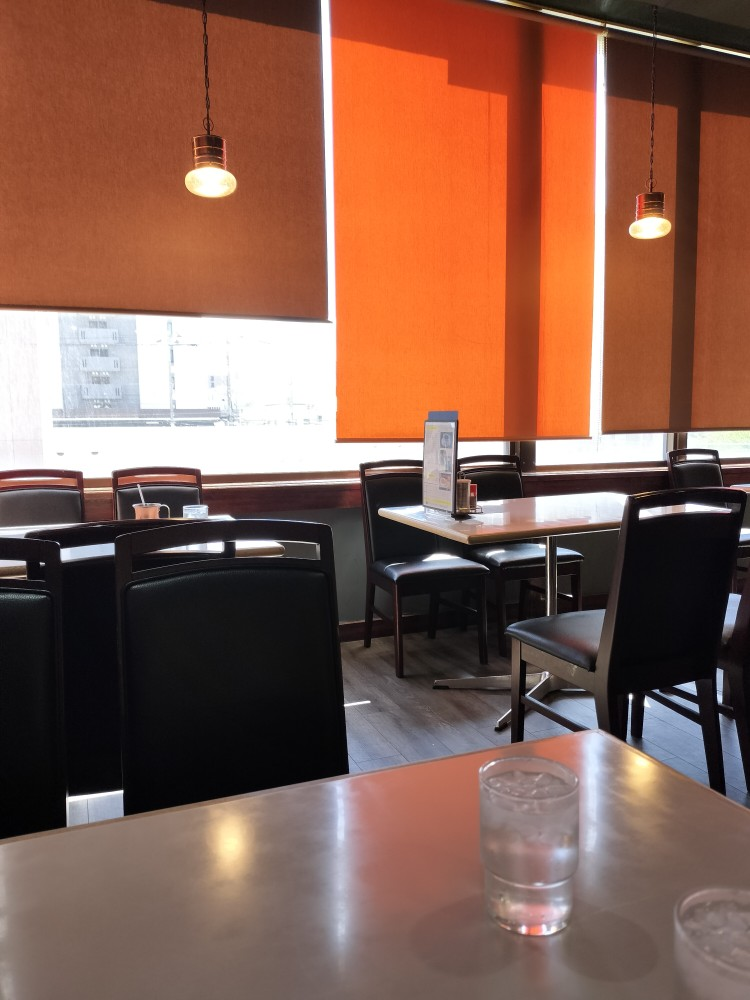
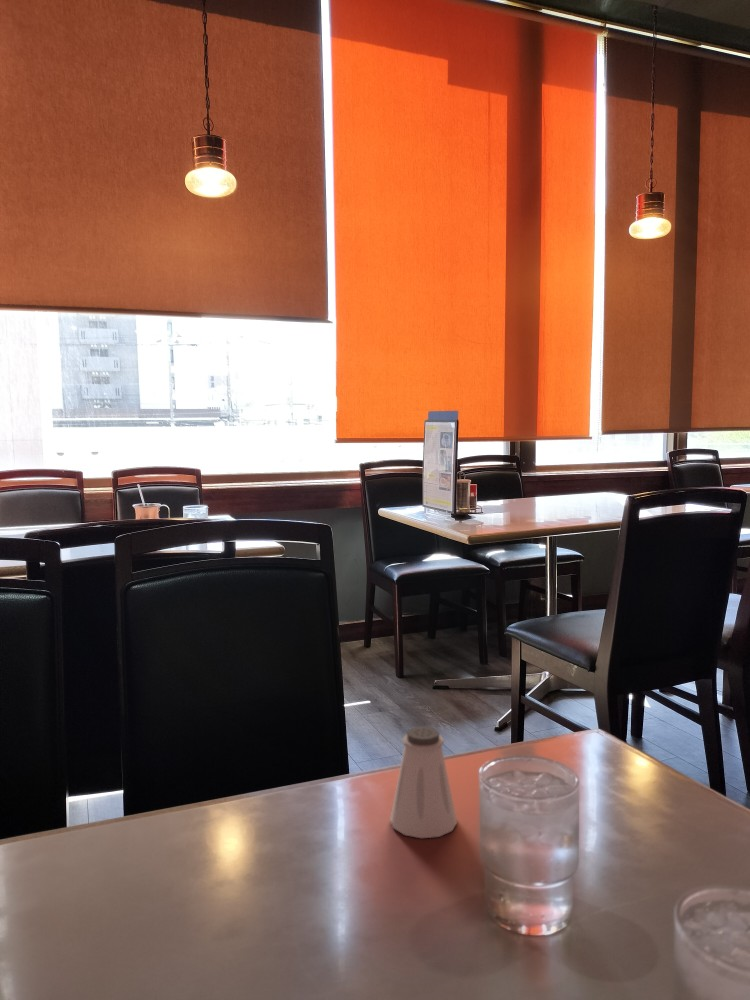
+ saltshaker [389,726,458,839]
